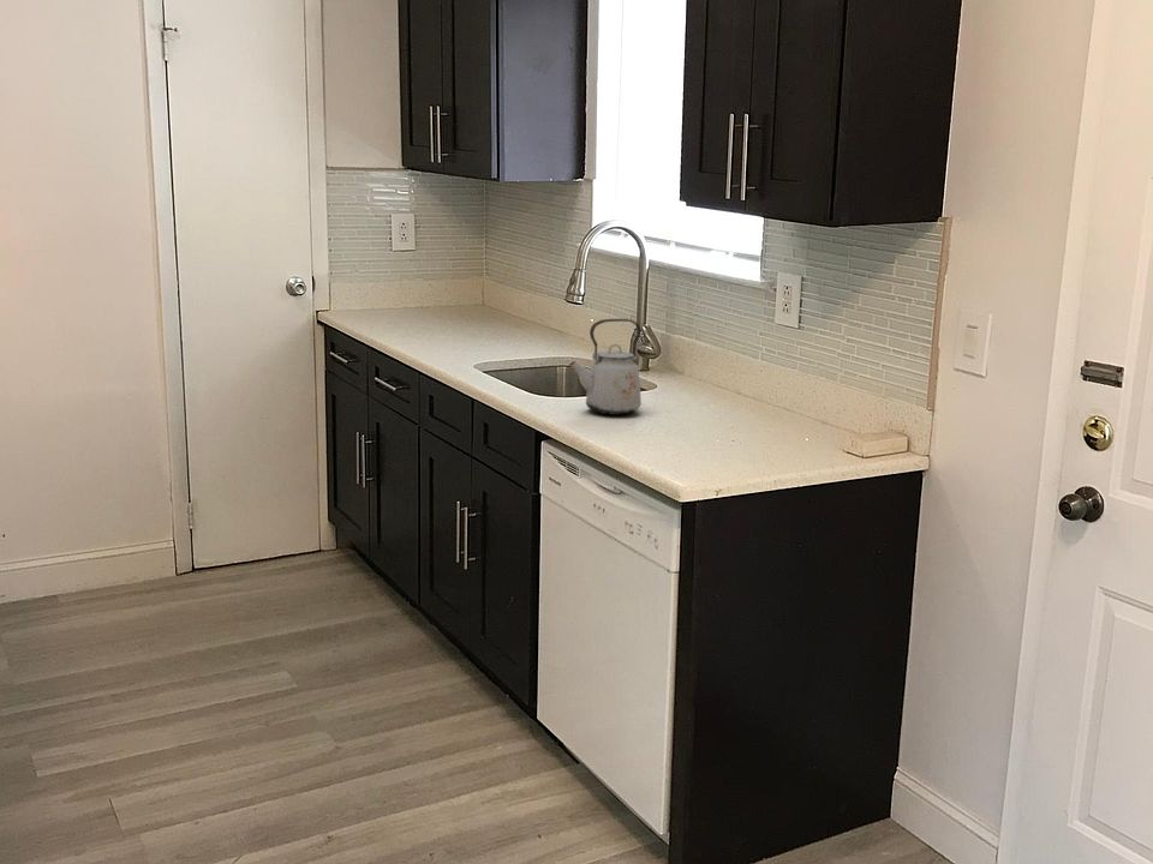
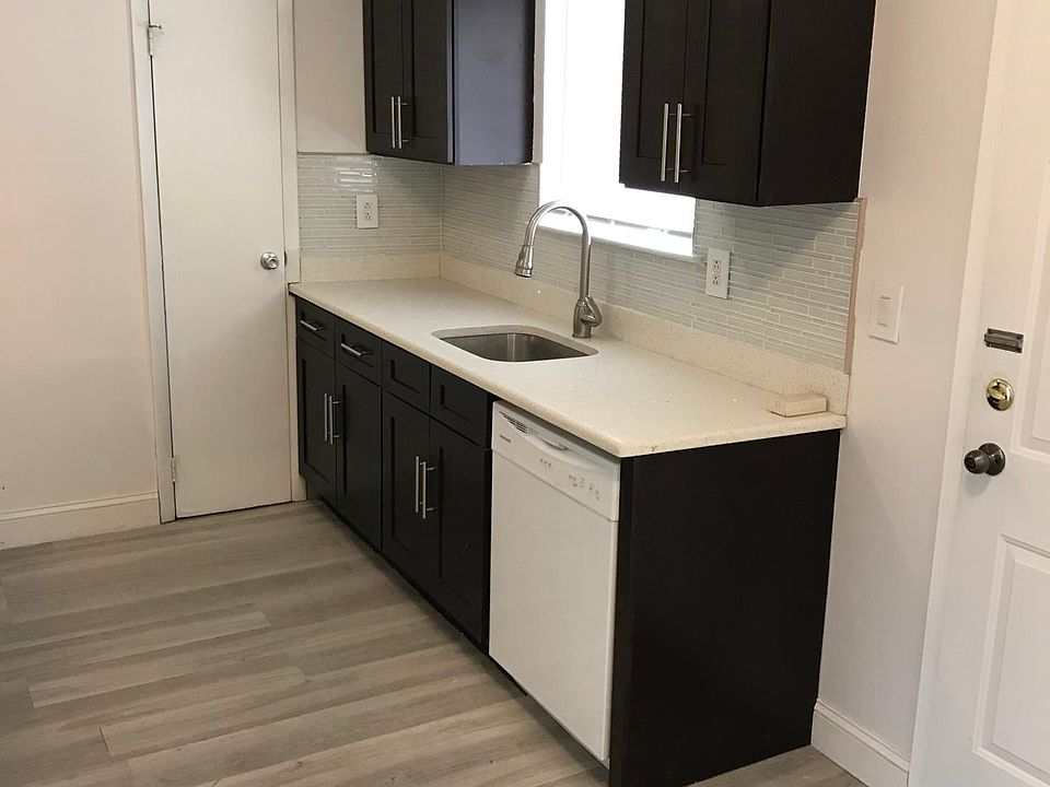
- kettle [568,318,643,416]
